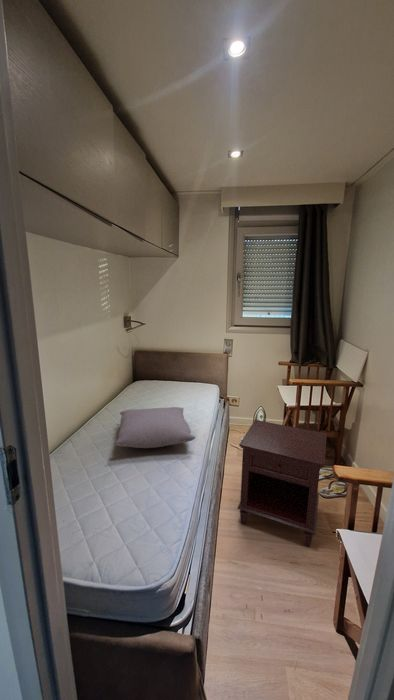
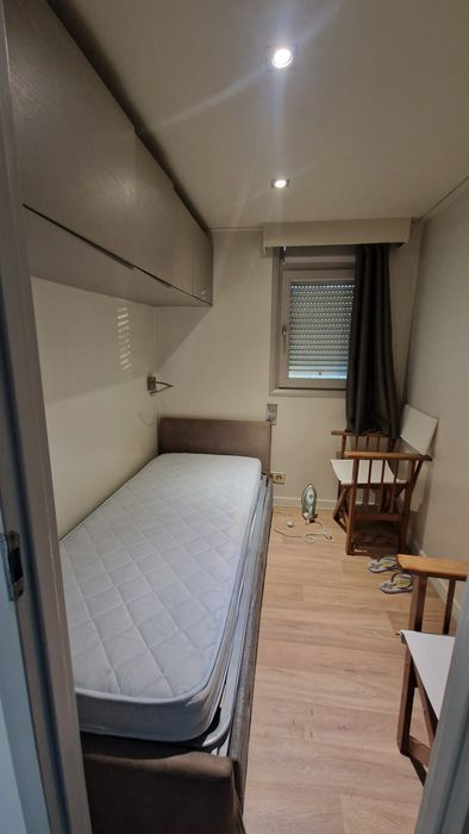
- nightstand [236,419,328,548]
- pillow [113,406,197,449]
